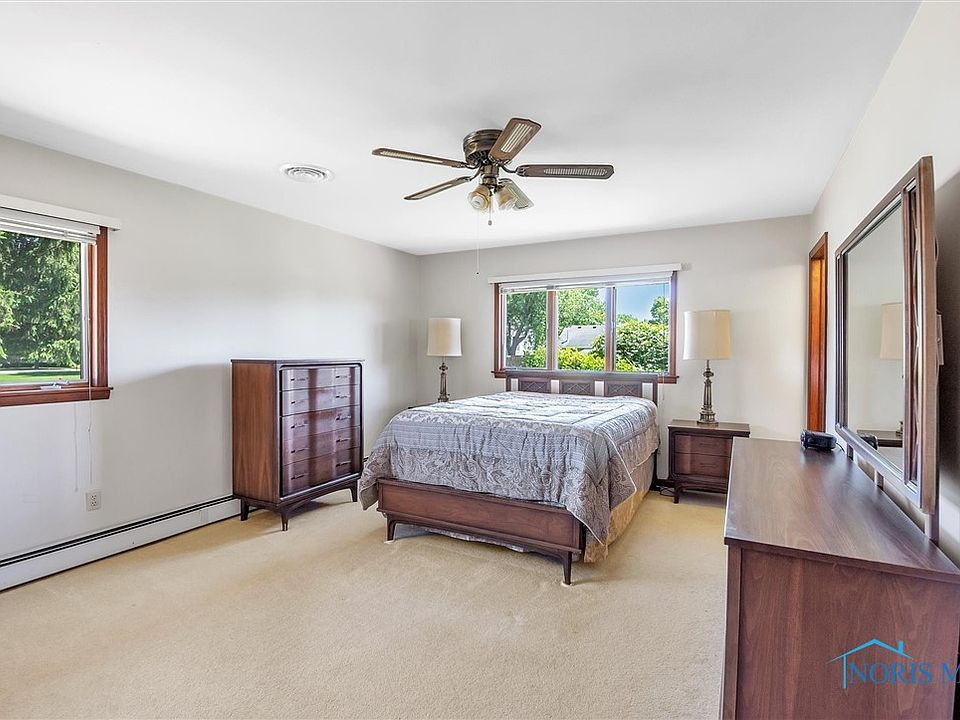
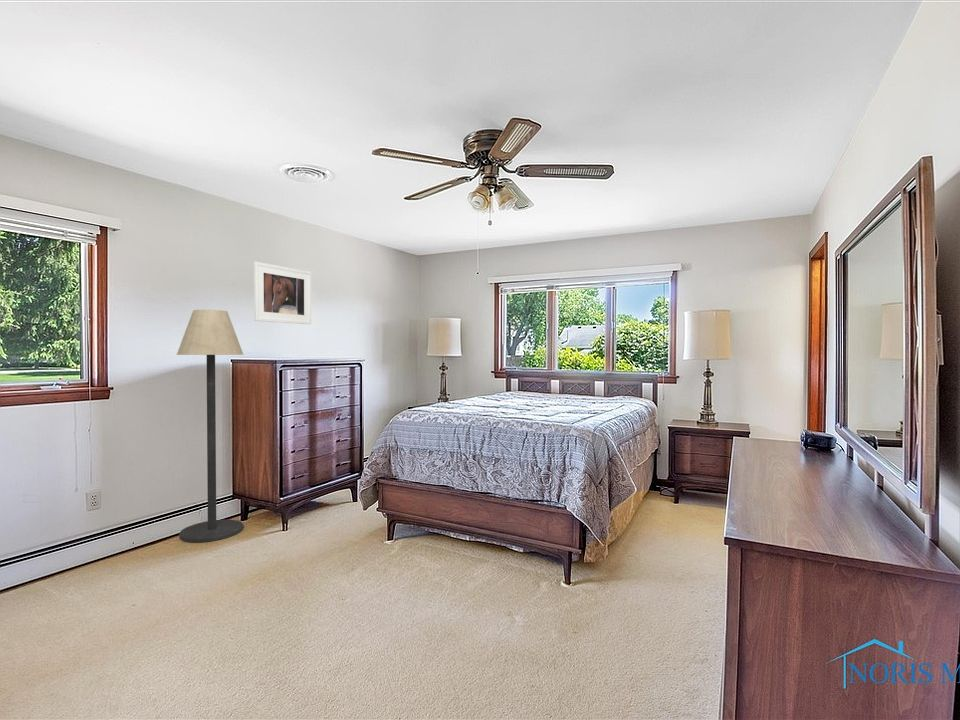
+ floor lamp [176,309,244,543]
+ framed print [253,261,312,325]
